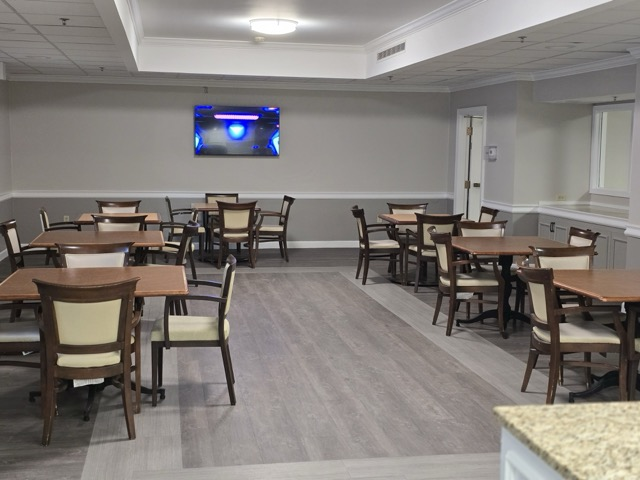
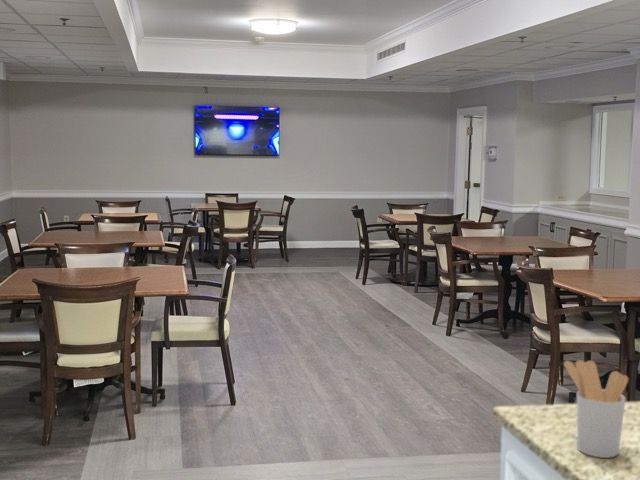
+ utensil holder [563,359,629,459]
